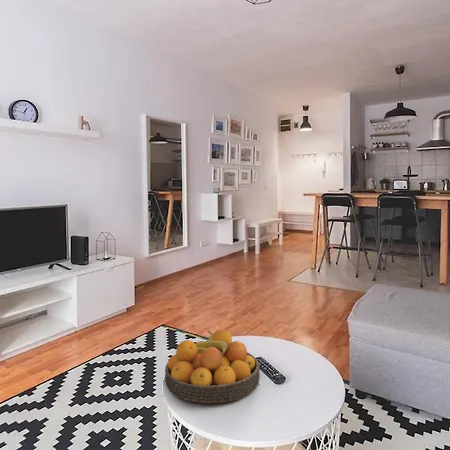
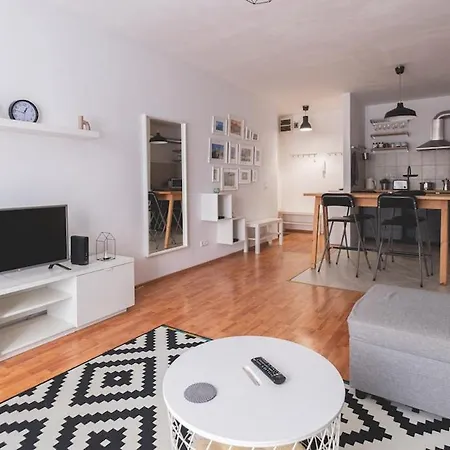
- fruit bowl [164,328,261,404]
